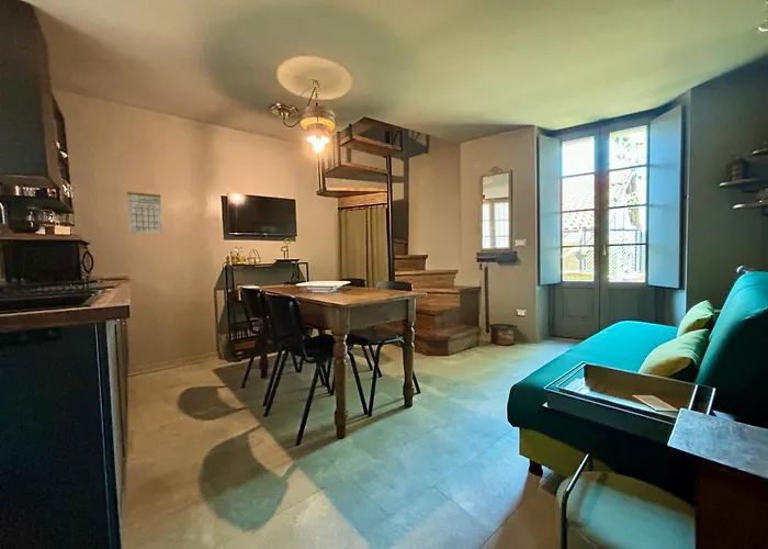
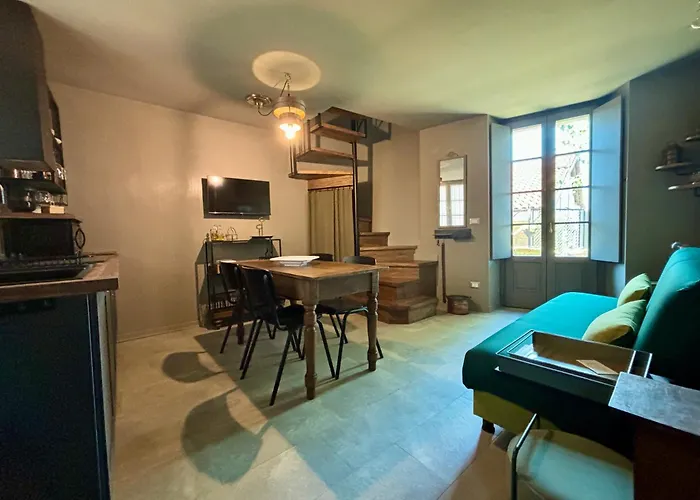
- calendar [126,191,163,235]
